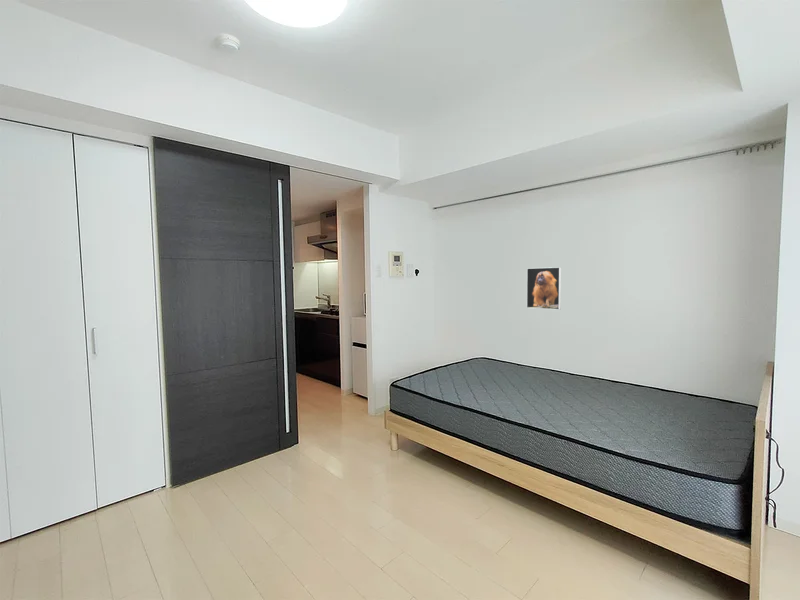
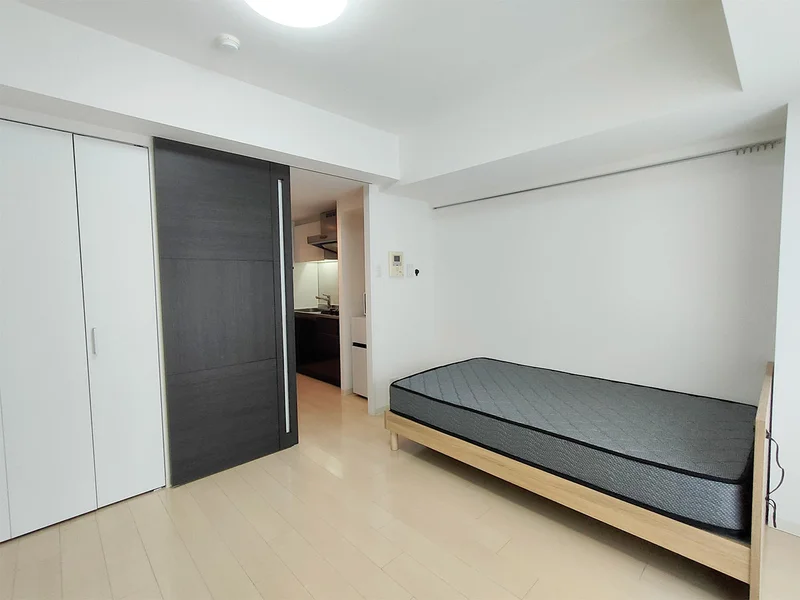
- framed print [526,266,562,311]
